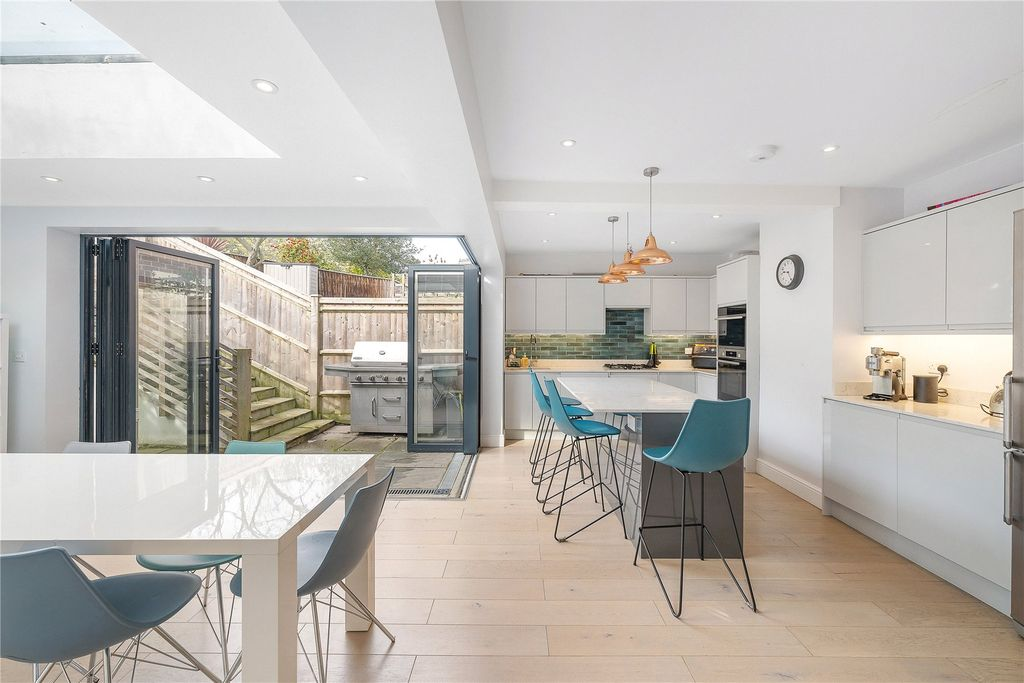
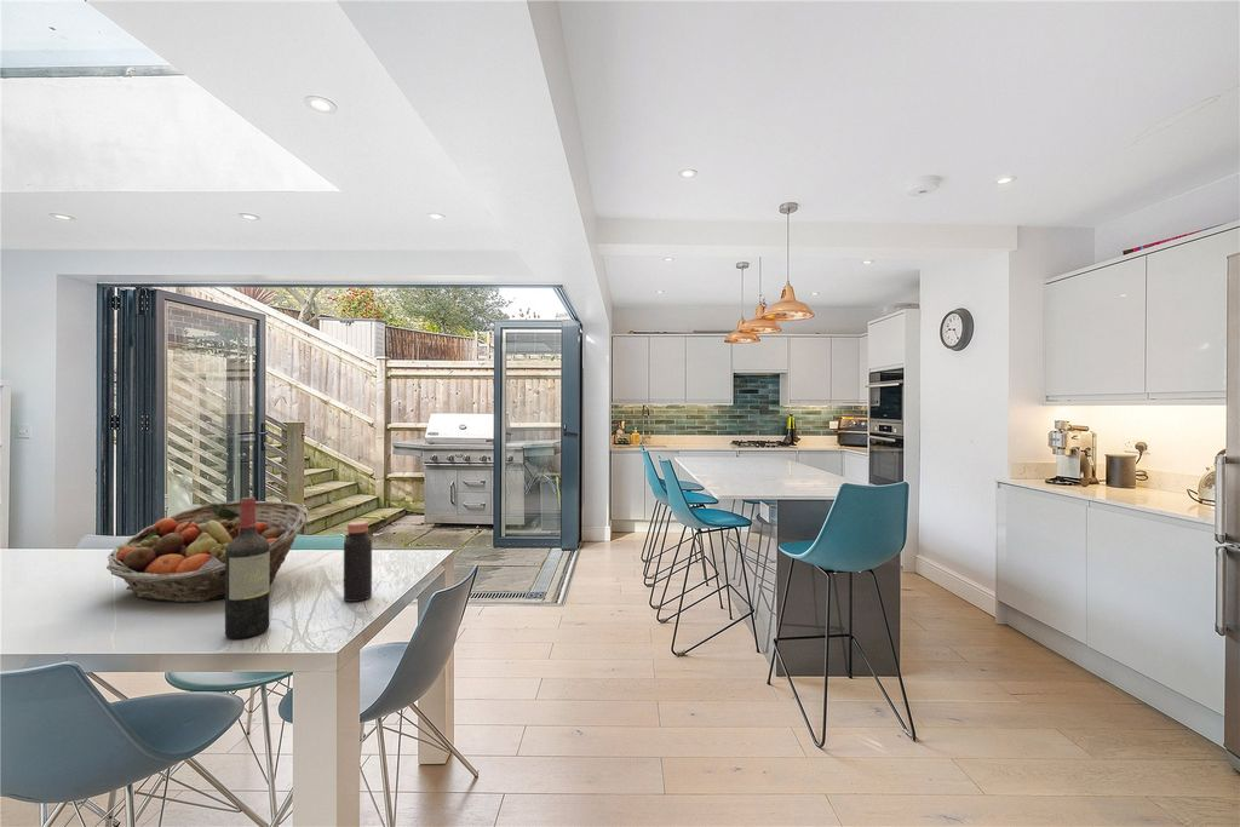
+ bottle [343,521,373,603]
+ fruit basket [105,500,310,604]
+ wine bottle [224,496,270,641]
